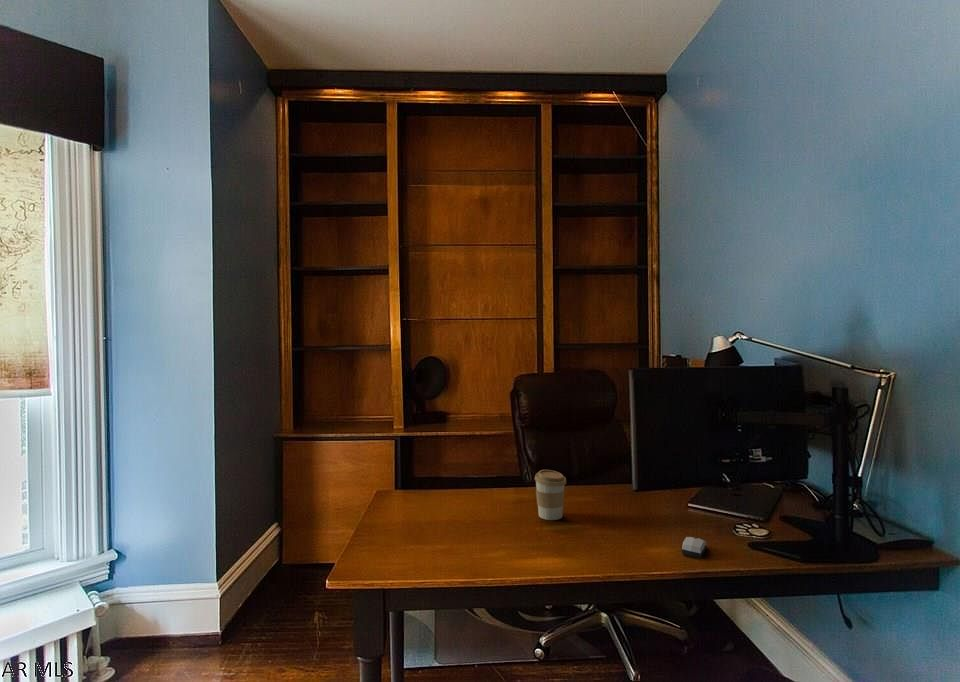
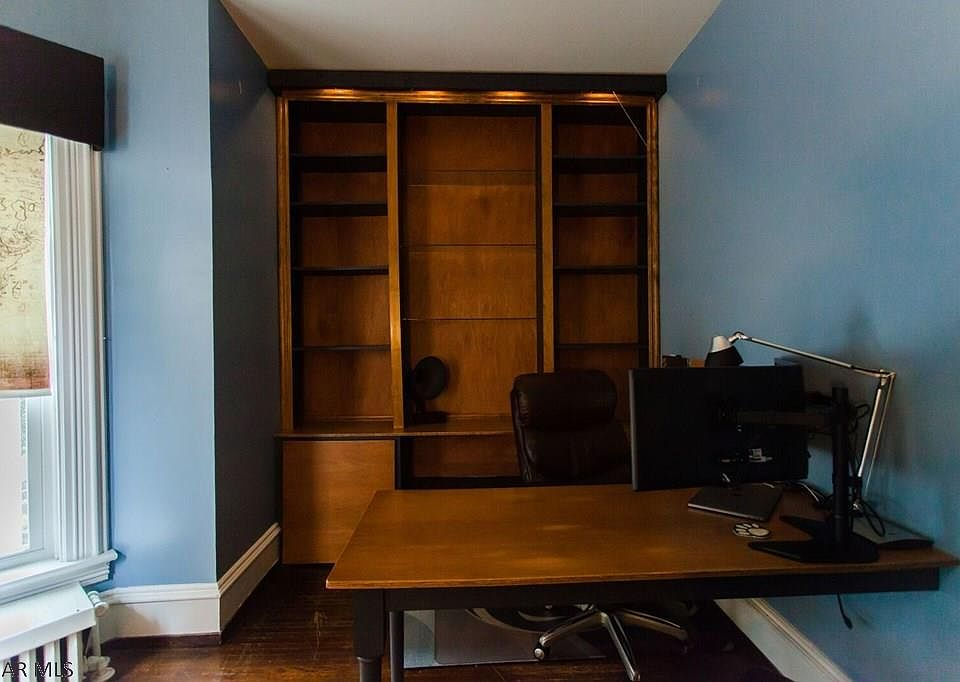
- computer mouse [681,536,707,559]
- coffee cup [534,469,567,521]
